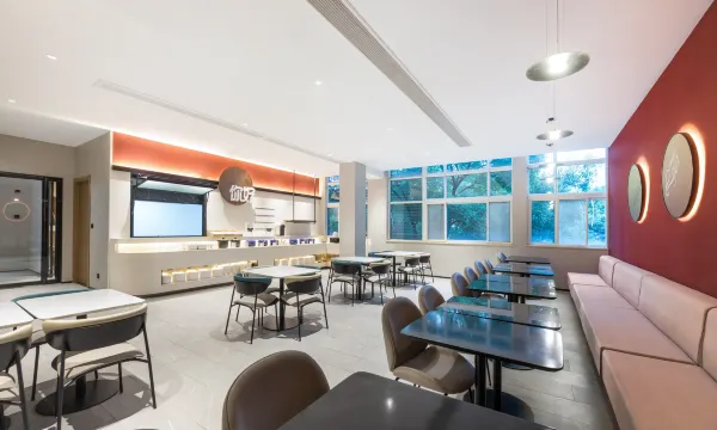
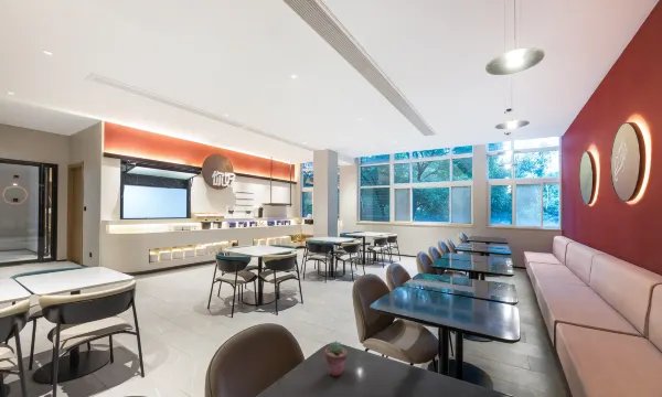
+ potted succulent [324,340,349,377]
